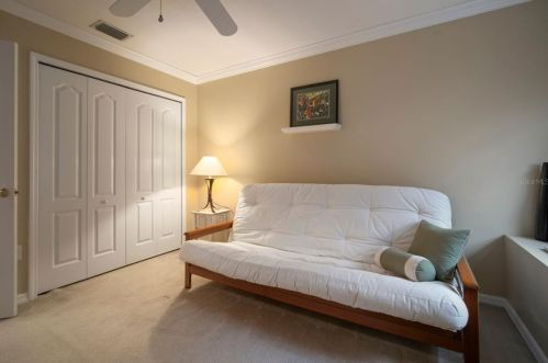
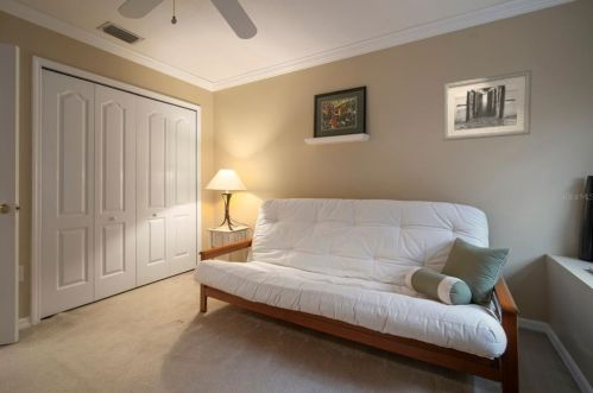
+ wall art [442,69,532,142]
